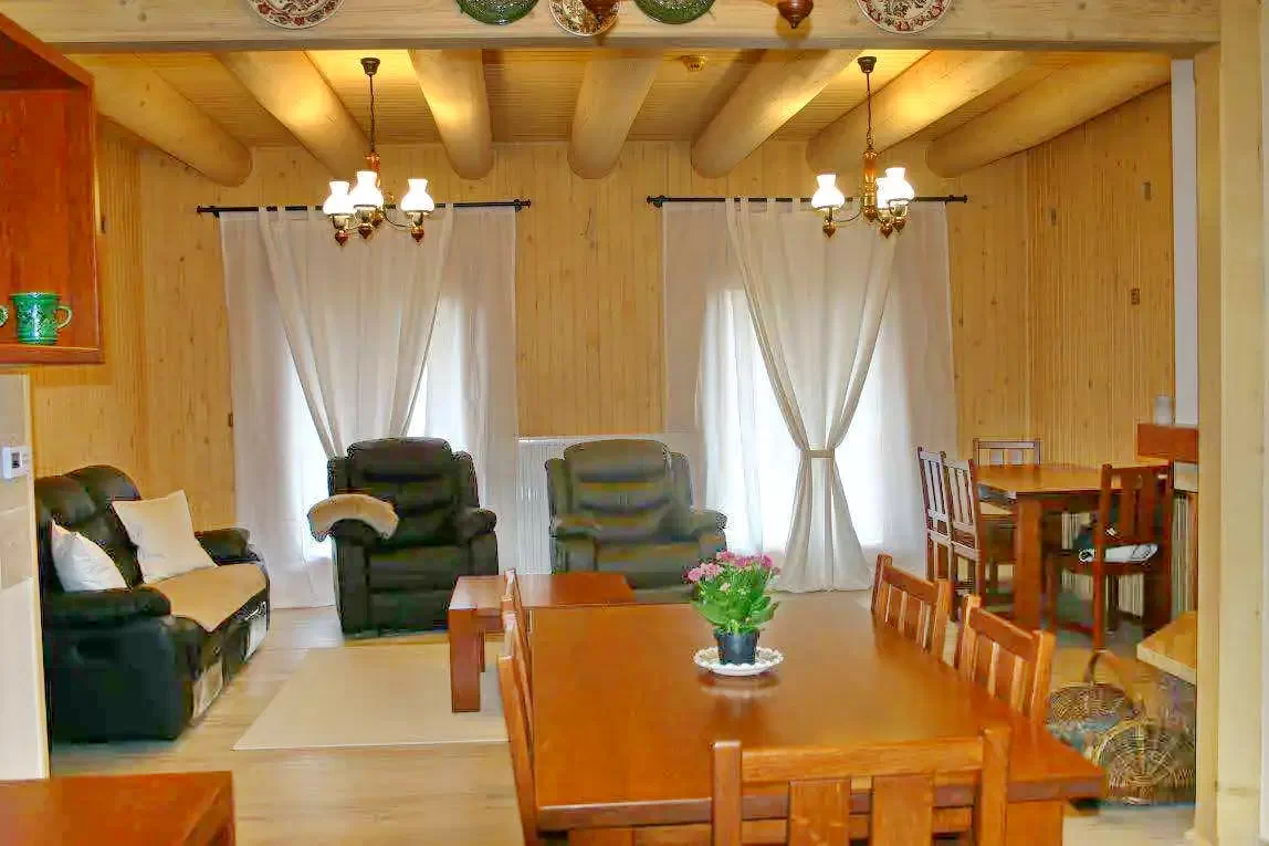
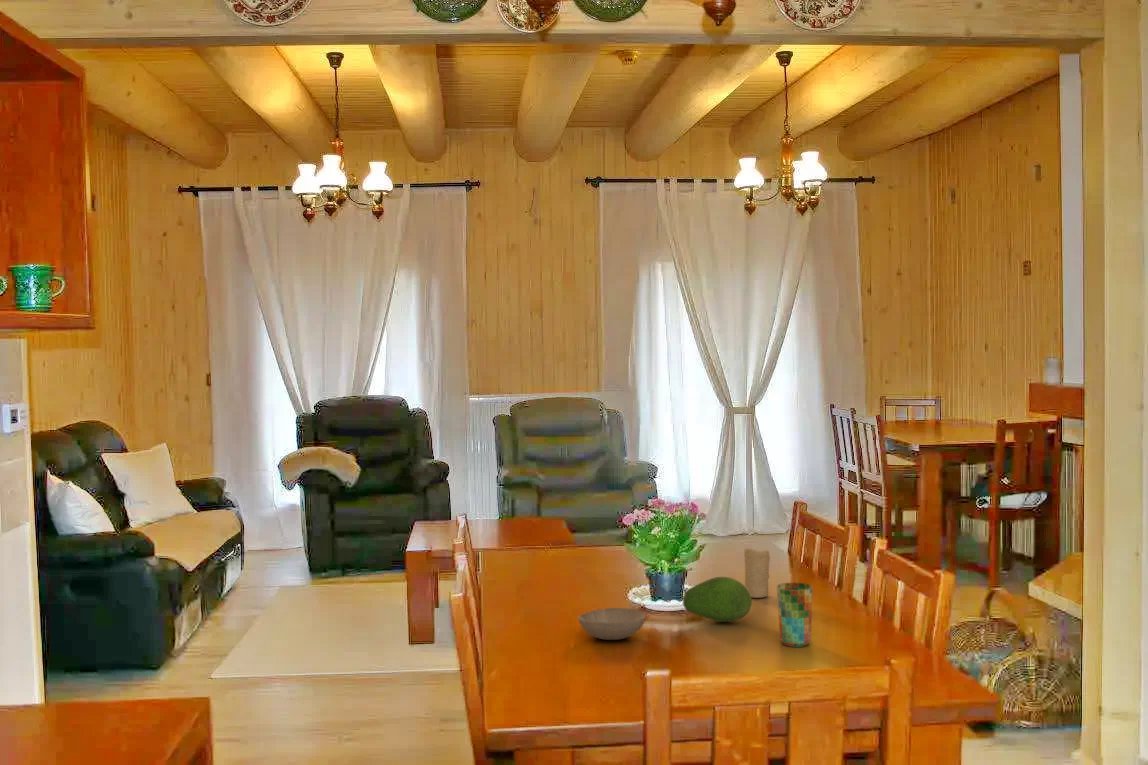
+ fruit [682,576,753,623]
+ bowl [577,607,647,641]
+ candle [743,547,771,599]
+ cup [776,582,814,648]
